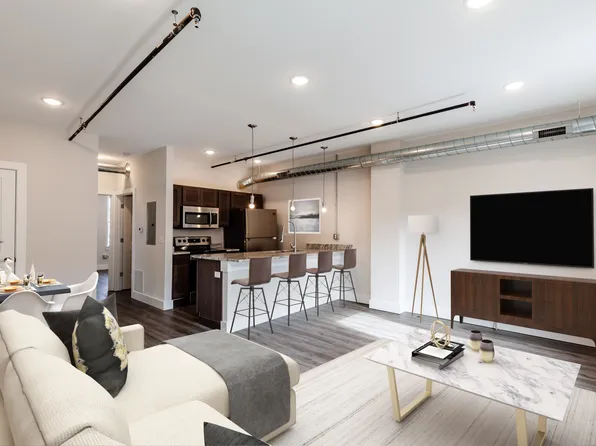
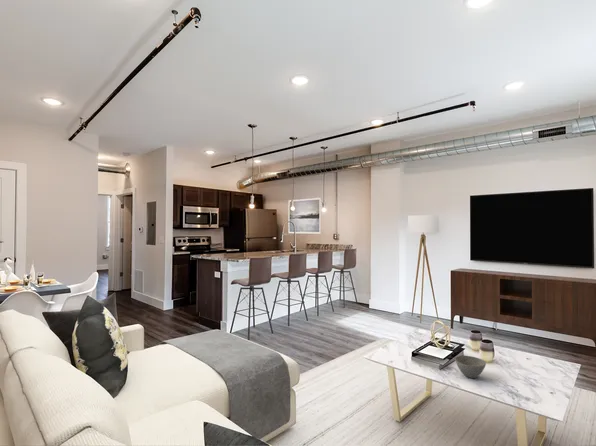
+ bowl [454,355,487,379]
